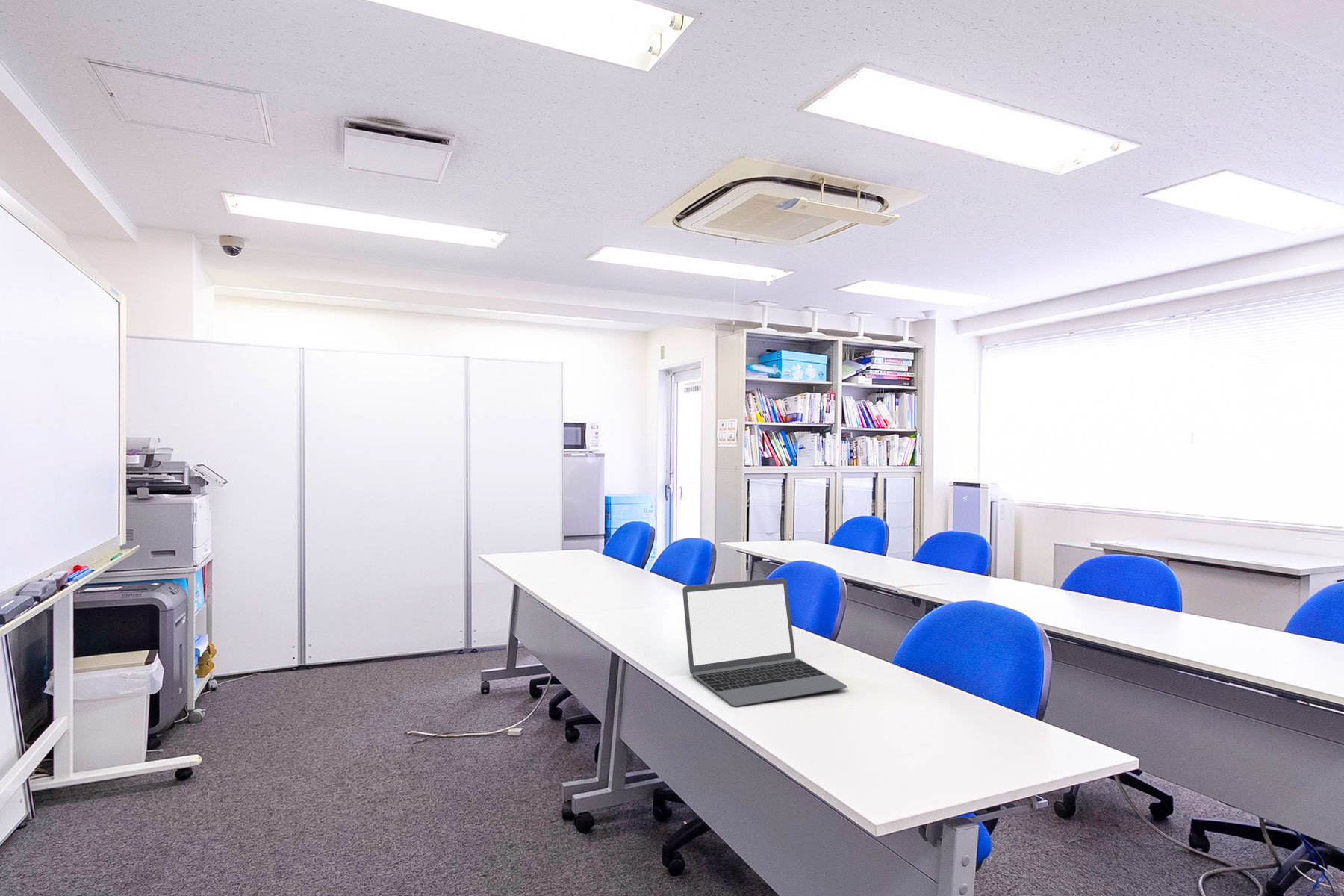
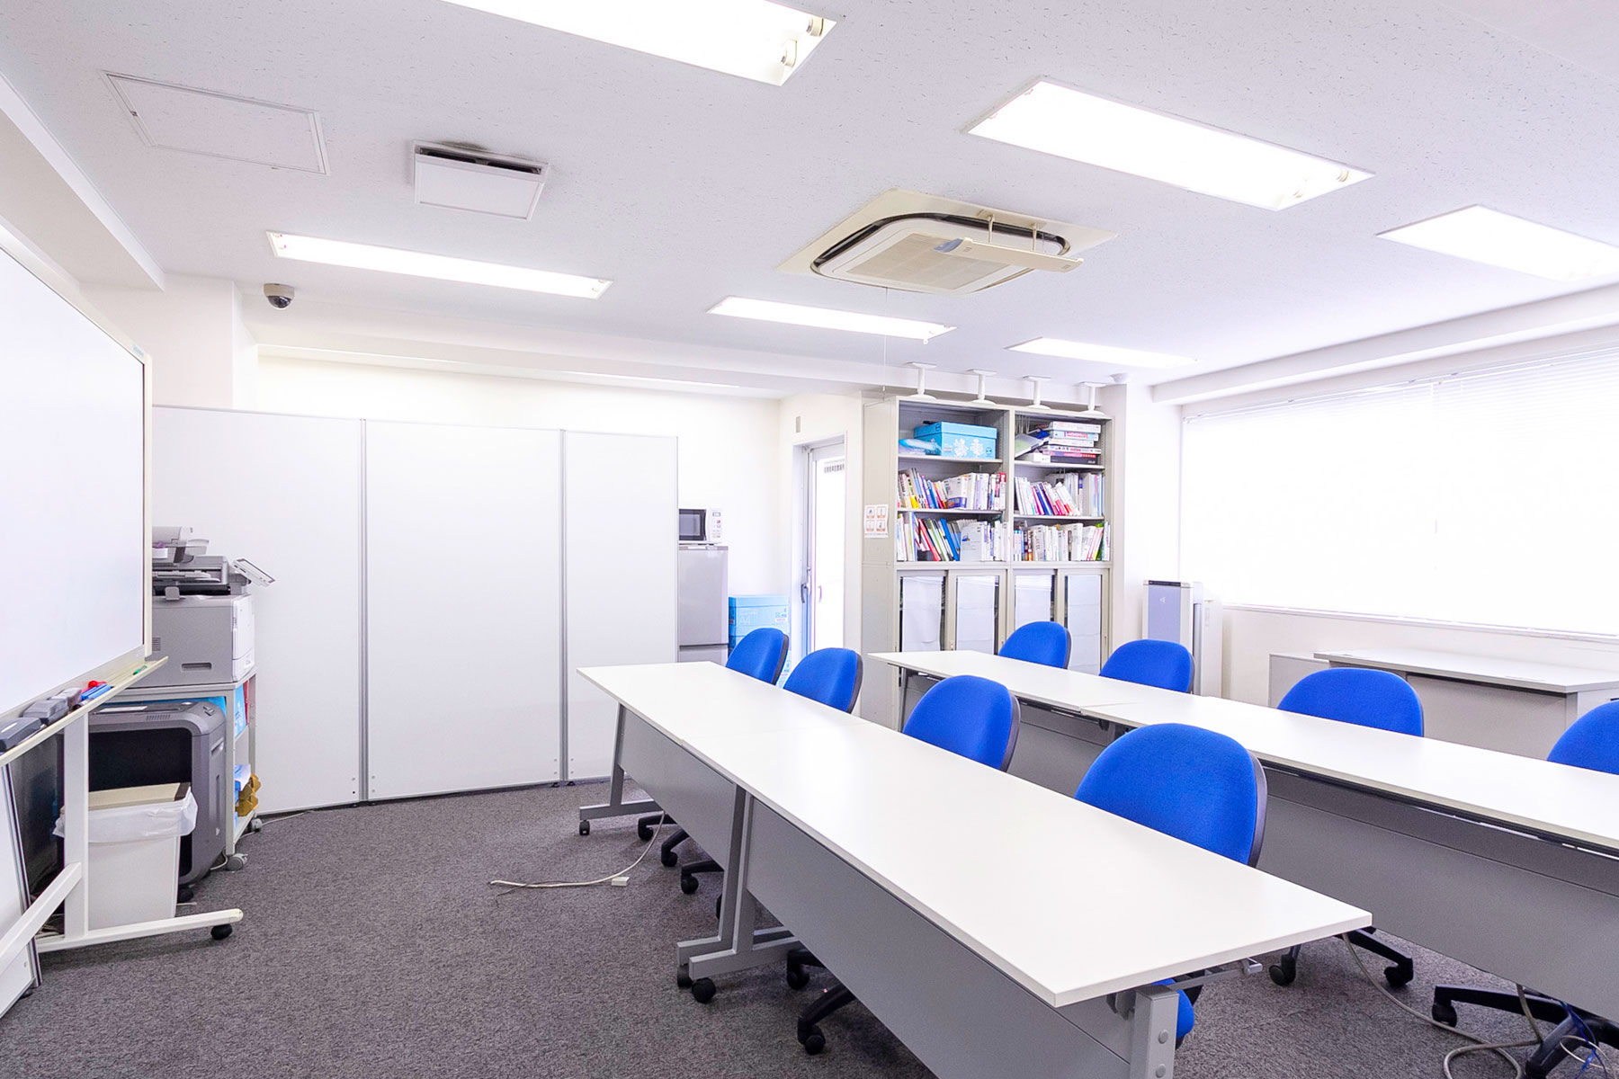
- laptop [682,577,847,707]
